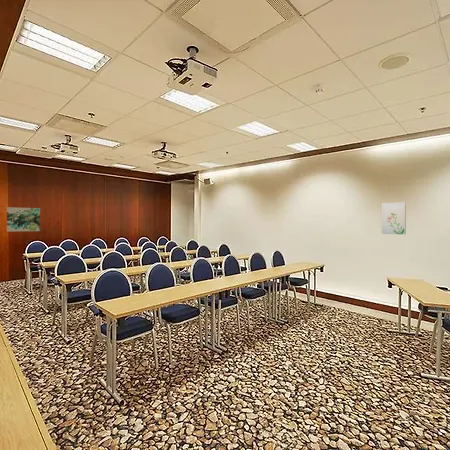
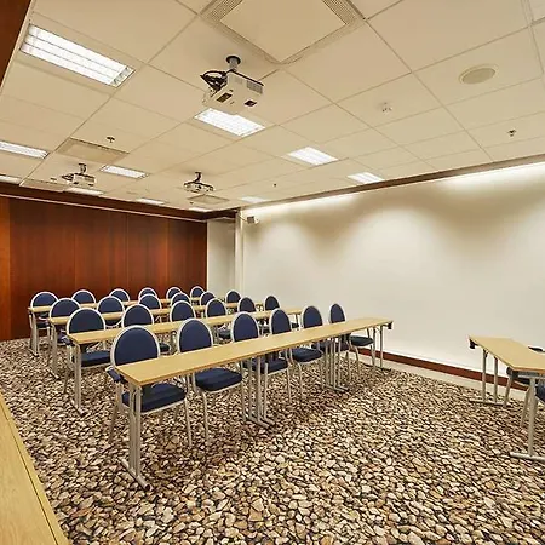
- wall art [6,206,41,233]
- wall art [381,201,407,235]
